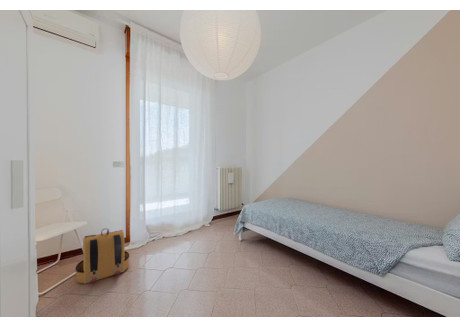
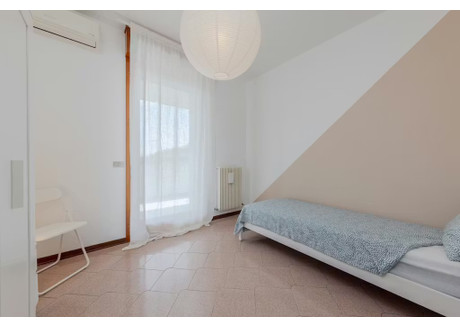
- backpack [75,227,130,285]
